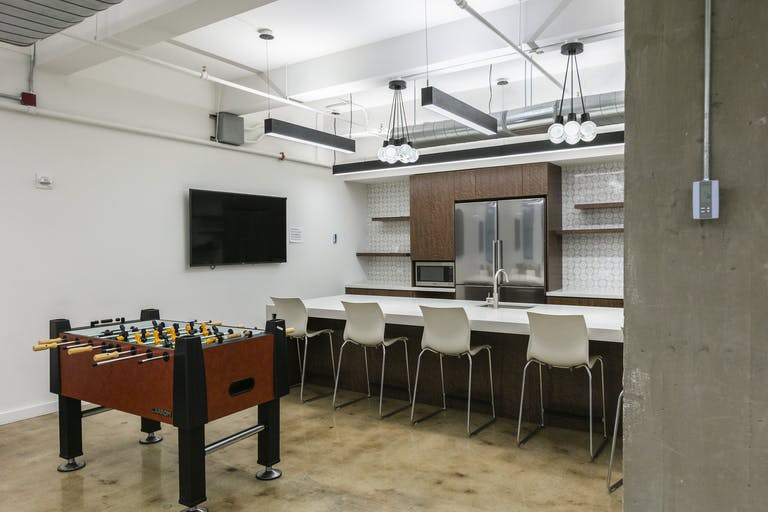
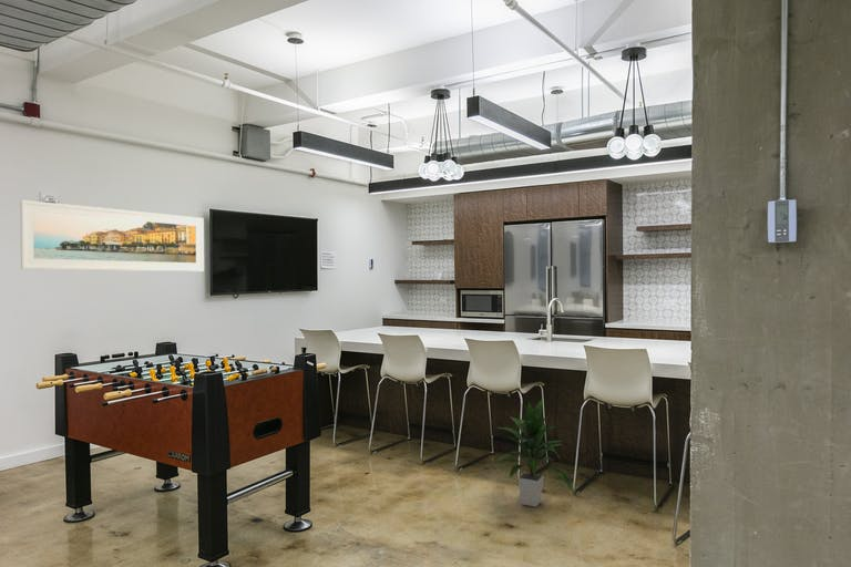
+ indoor plant [493,399,573,508]
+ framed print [20,199,205,272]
